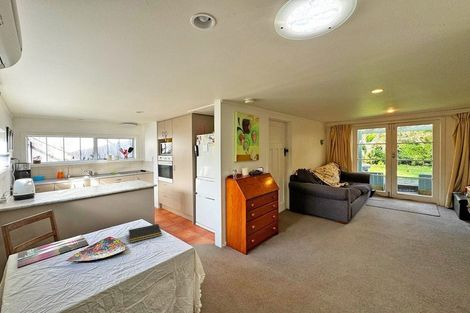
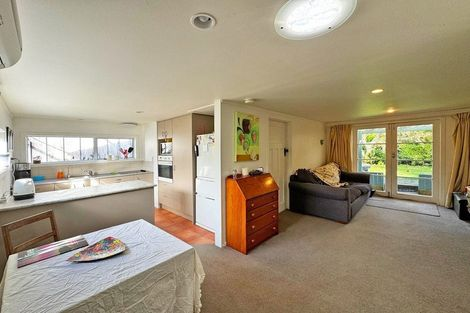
- notepad [127,223,163,243]
